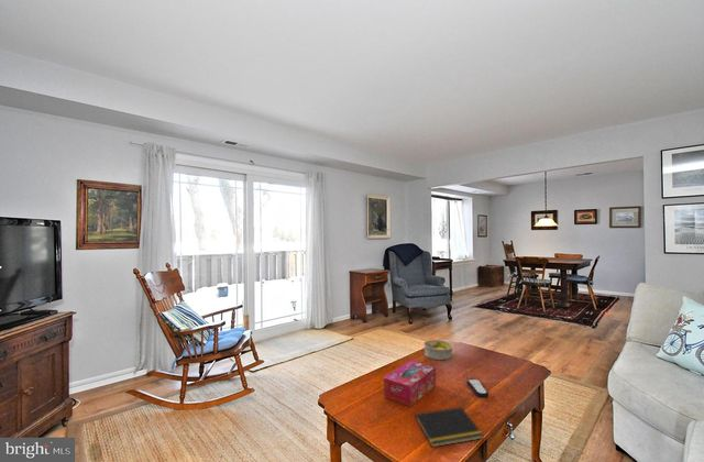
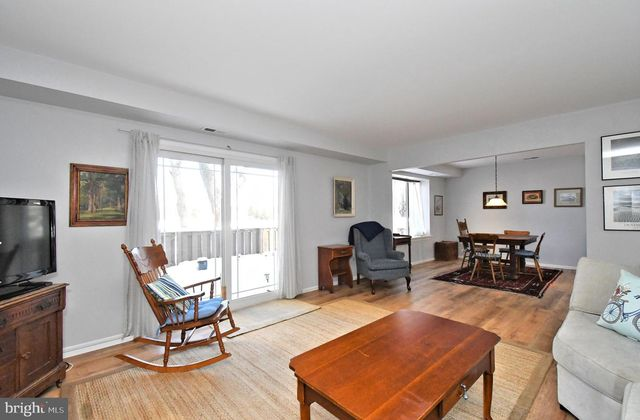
- notepad [413,406,485,448]
- tissue box [383,360,437,408]
- remote control [466,378,490,398]
- bowl [422,339,454,361]
